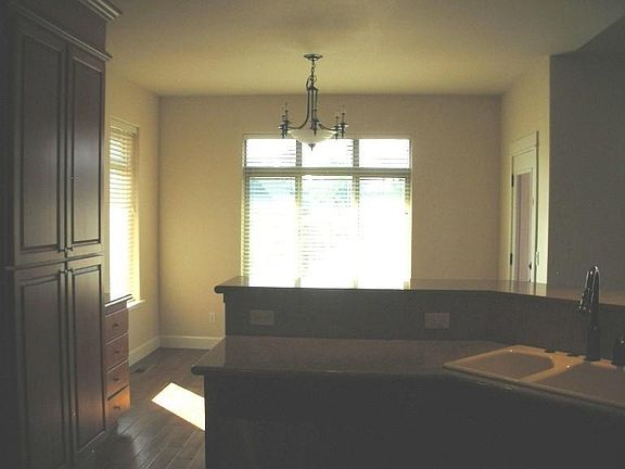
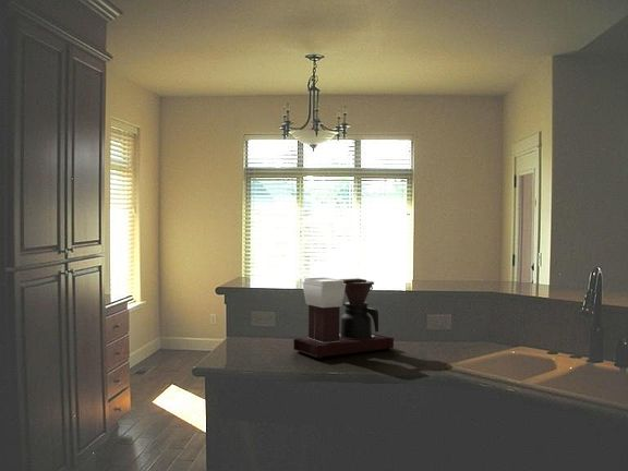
+ coffee maker [292,277,395,360]
